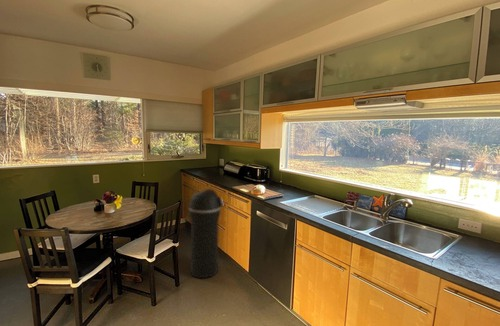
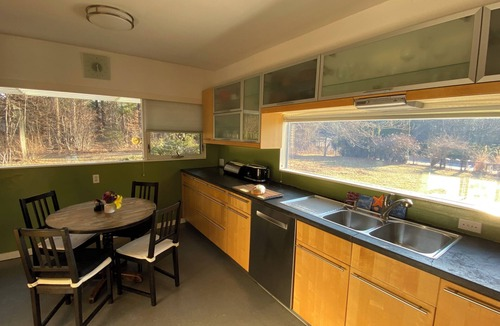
- trash can [188,188,224,279]
